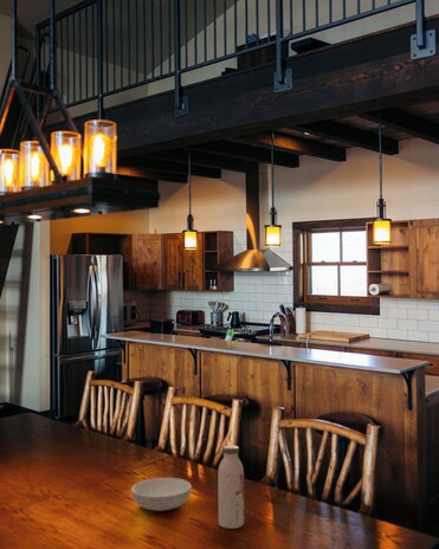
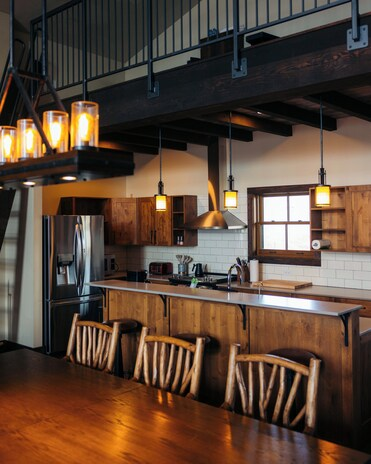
- serving bowl [130,477,193,512]
- water bottle [217,444,245,530]
